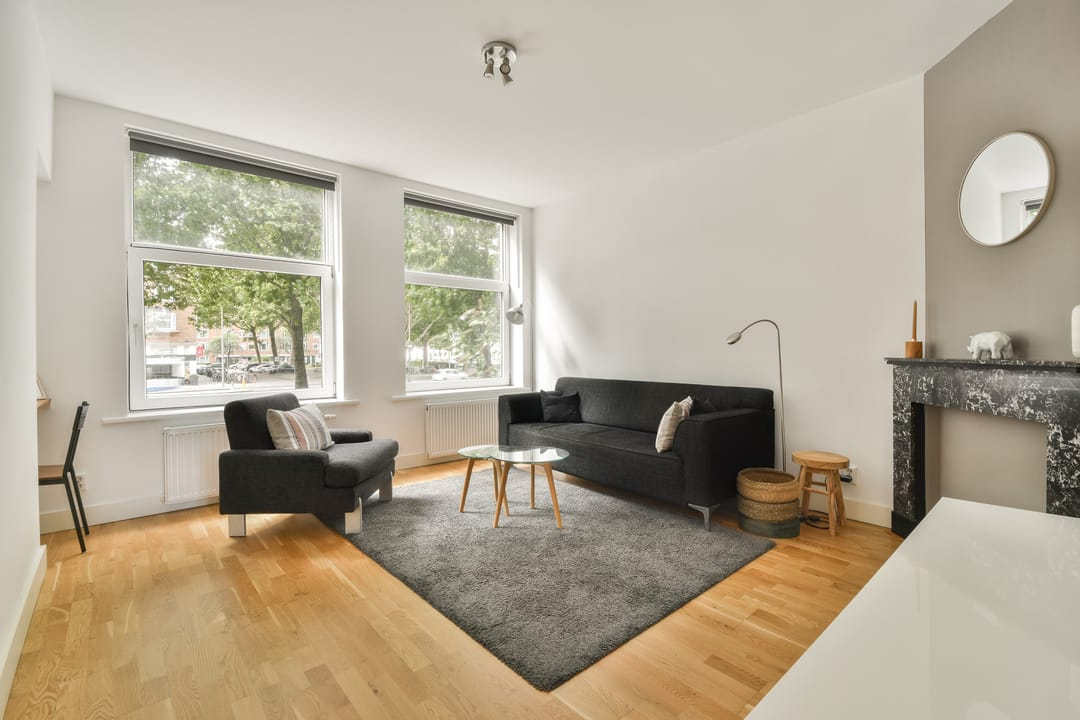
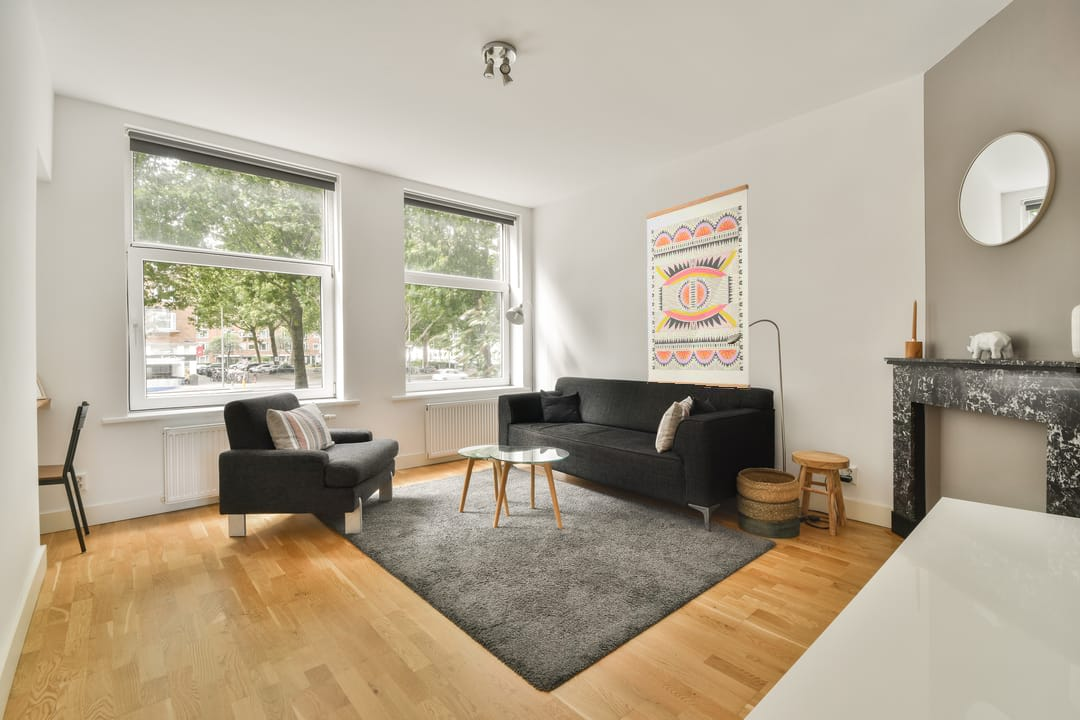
+ wall art [645,183,751,390]
